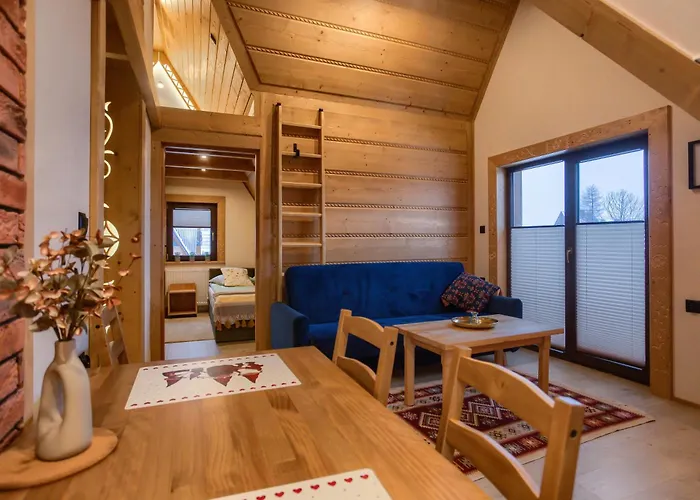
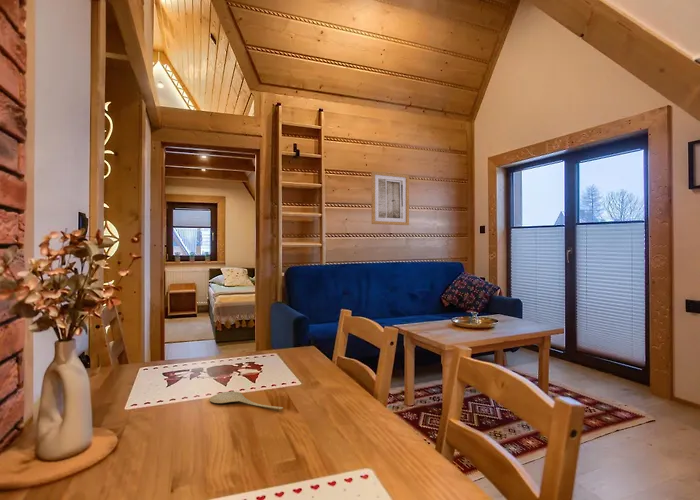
+ spoon [209,391,284,410]
+ wall art [371,170,410,226]
